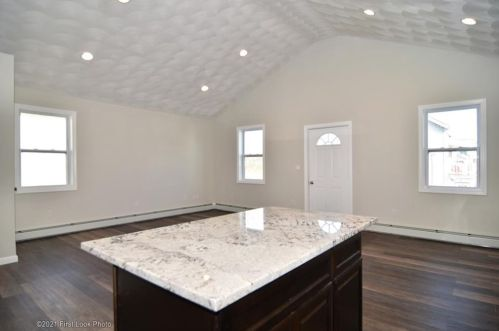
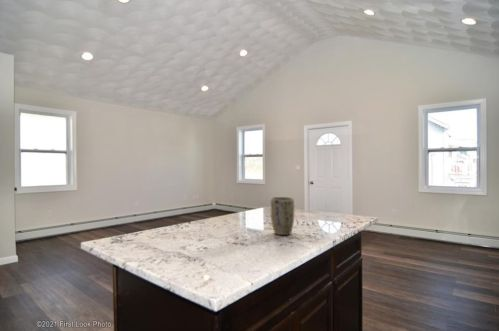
+ plant pot [270,196,295,236]
